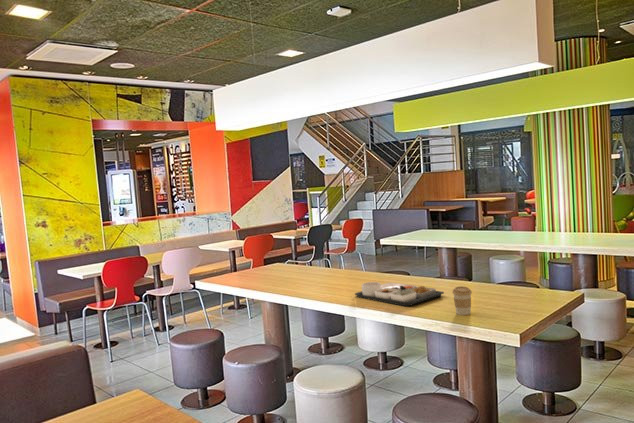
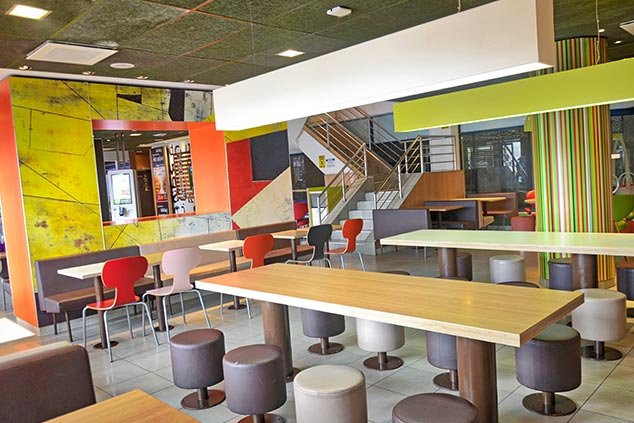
- coffee cup [452,285,473,316]
- food tray [354,281,445,307]
